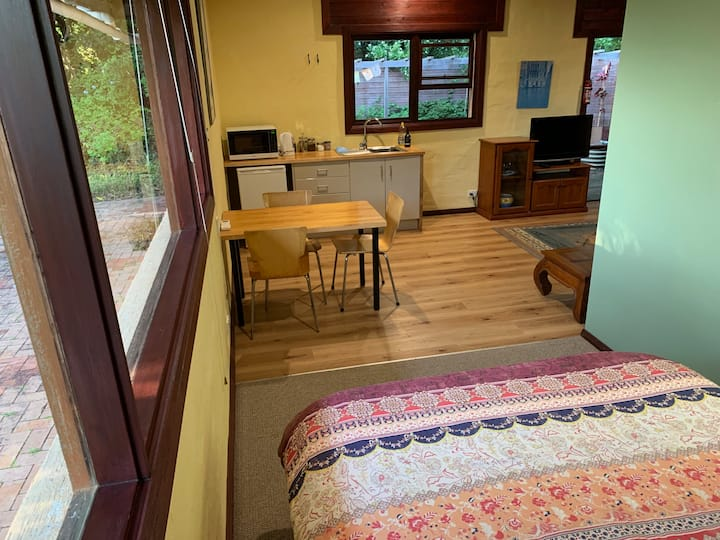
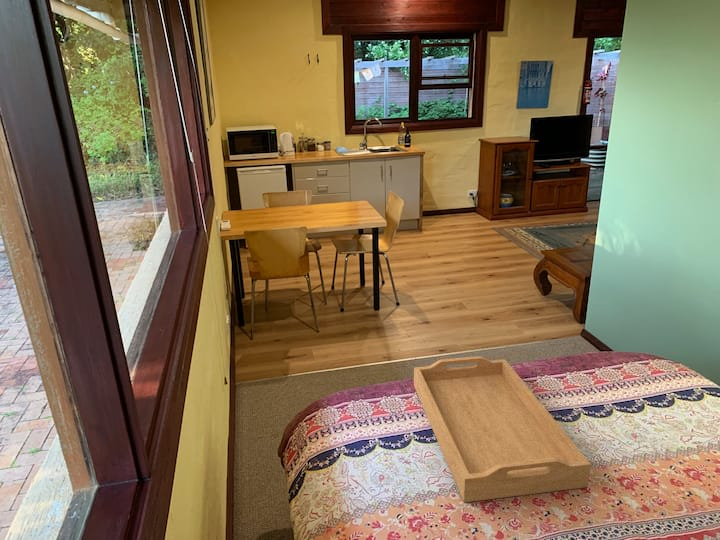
+ serving tray [413,355,592,503]
